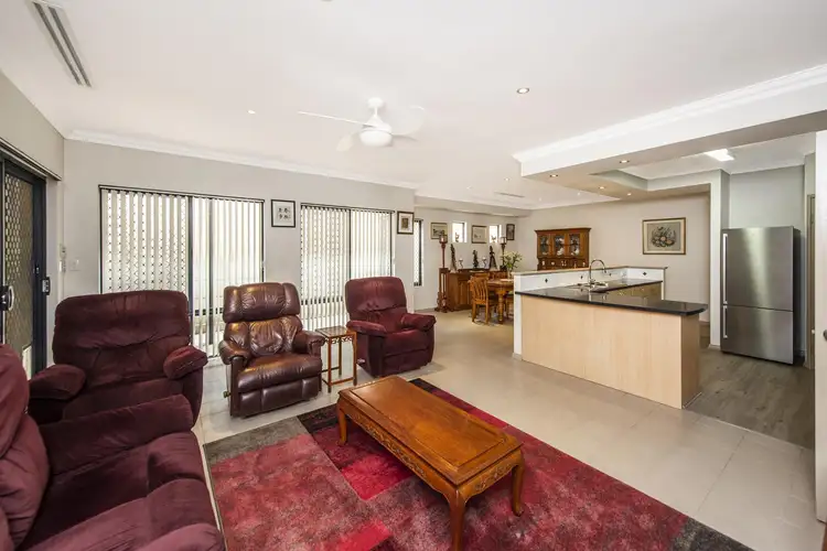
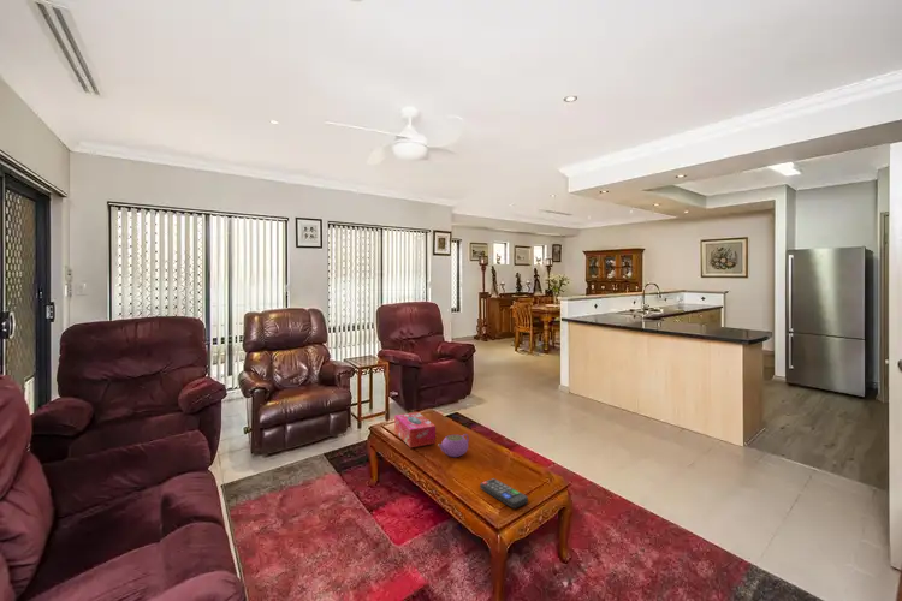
+ tissue box [393,411,437,448]
+ remote control [479,477,529,510]
+ teapot [437,433,470,458]
